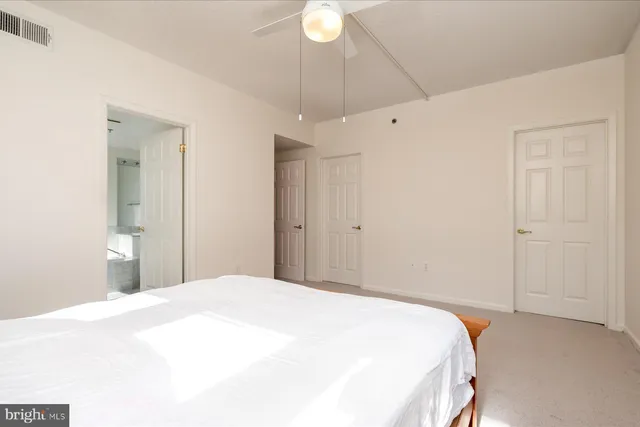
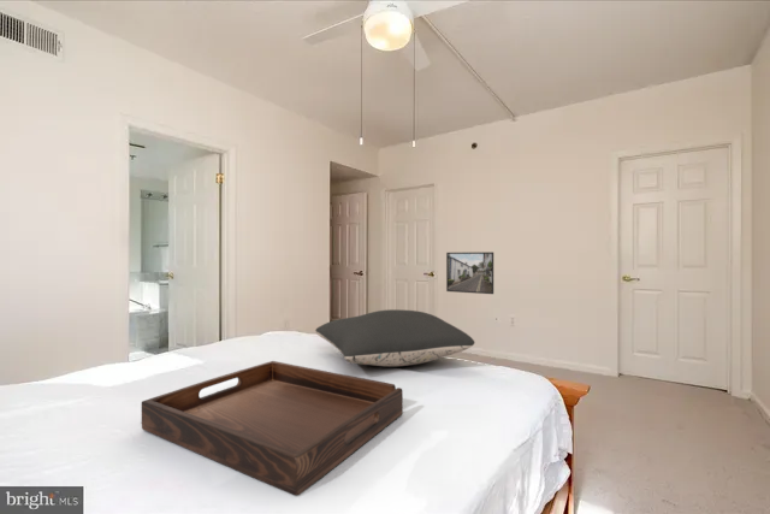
+ pillow [314,308,476,367]
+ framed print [445,250,494,295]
+ serving tray [141,360,404,497]
